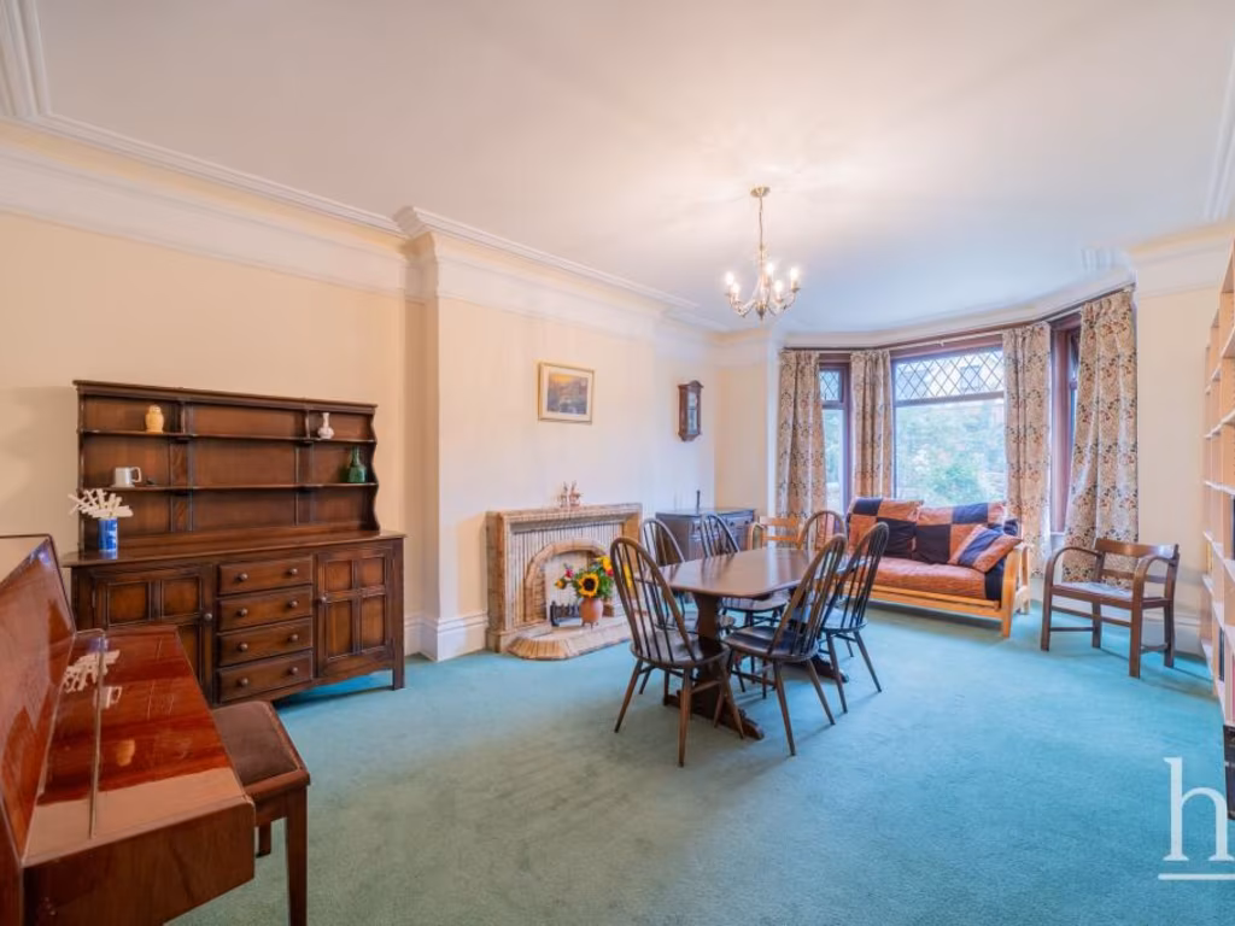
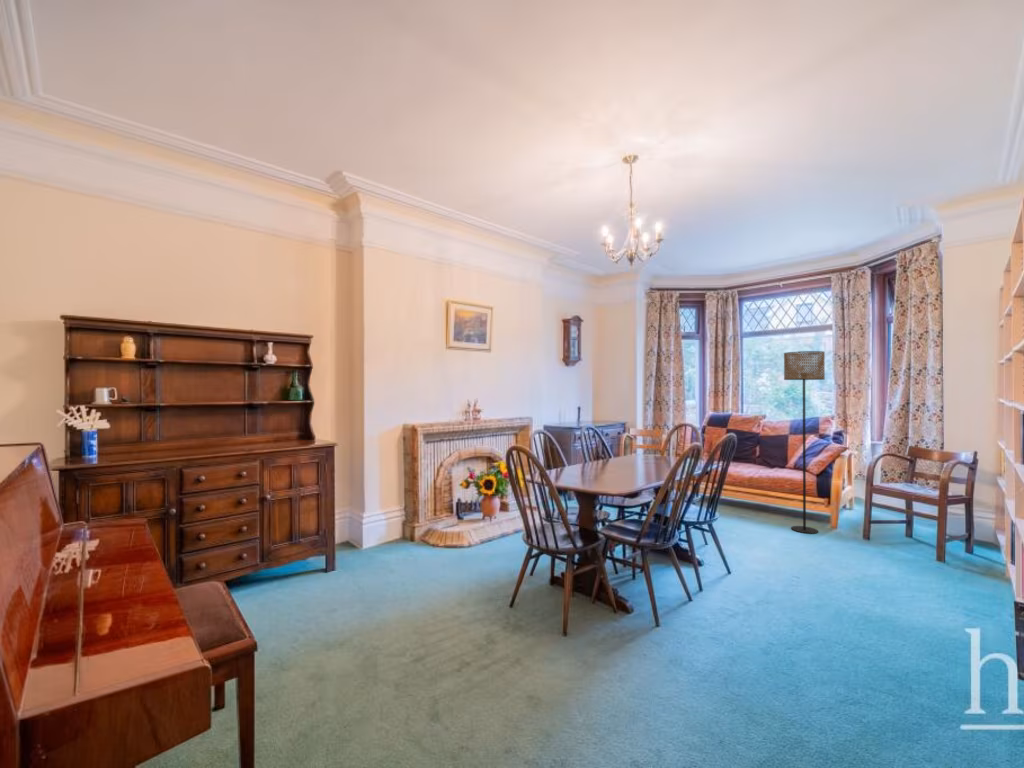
+ floor lamp [783,350,826,535]
